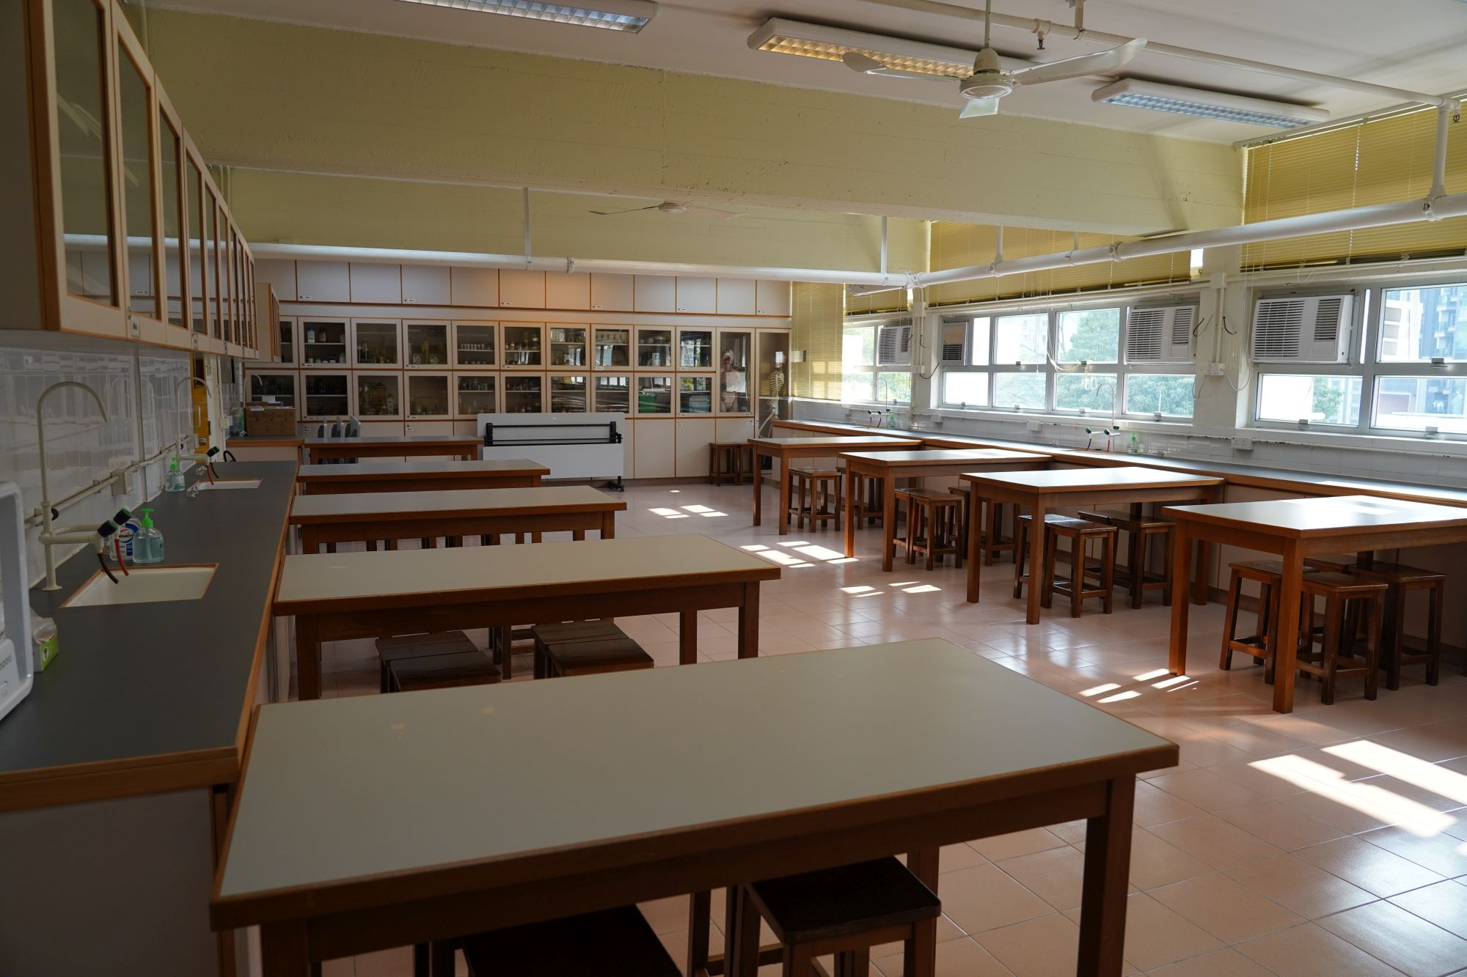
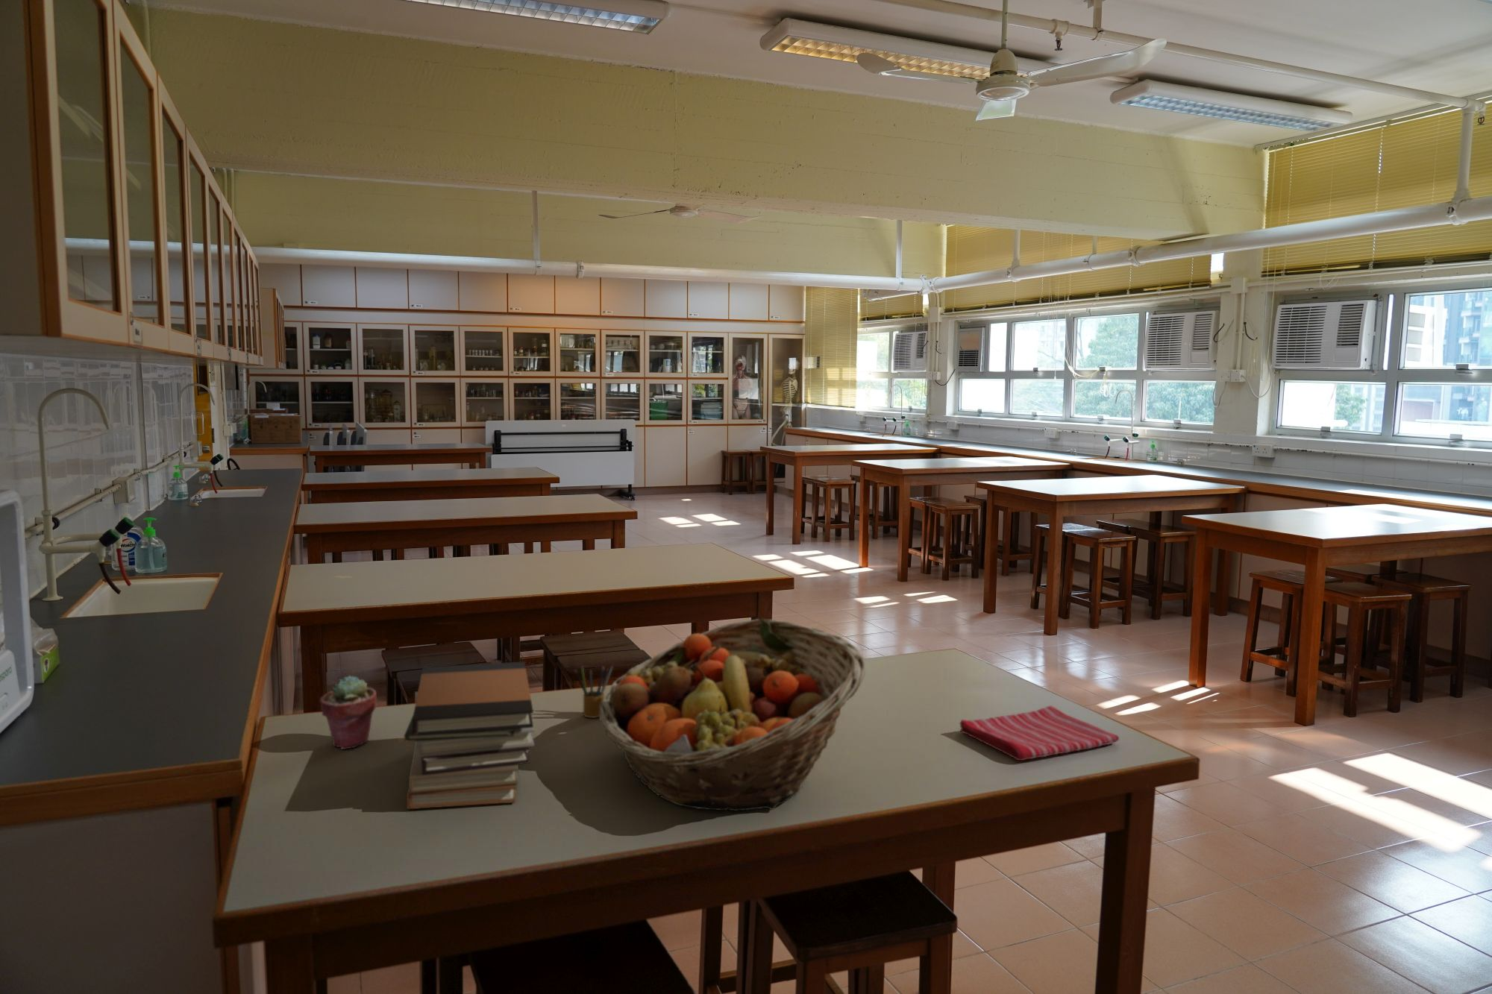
+ book stack [404,661,535,810]
+ pencil box [574,663,613,719]
+ potted succulent [318,674,377,750]
+ fruit basket [598,618,866,812]
+ dish towel [958,704,1119,761]
